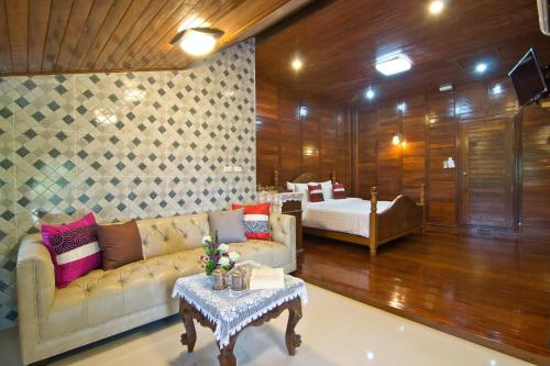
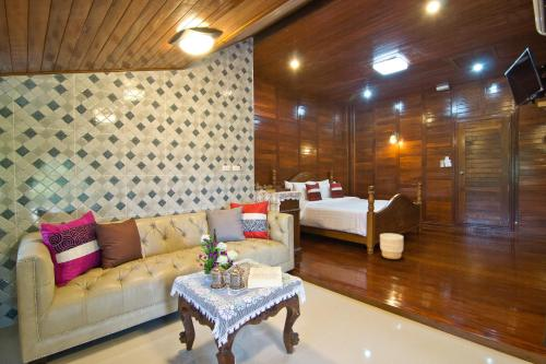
+ planter [379,233,404,260]
